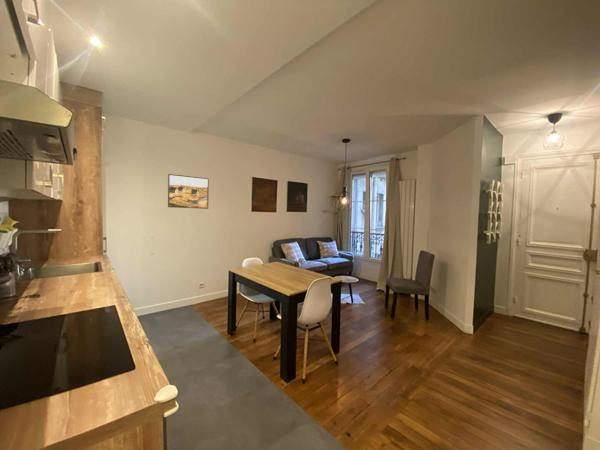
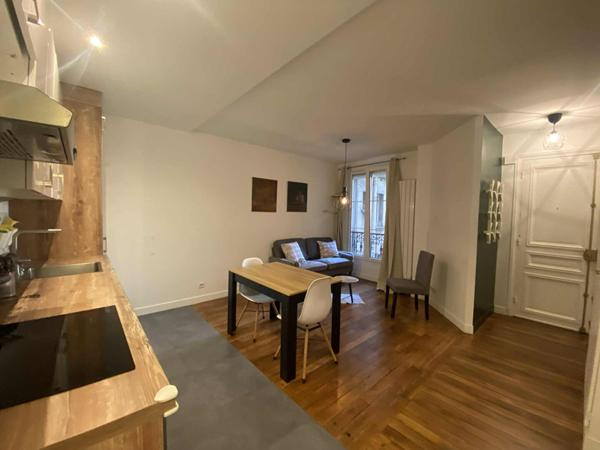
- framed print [167,173,210,210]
